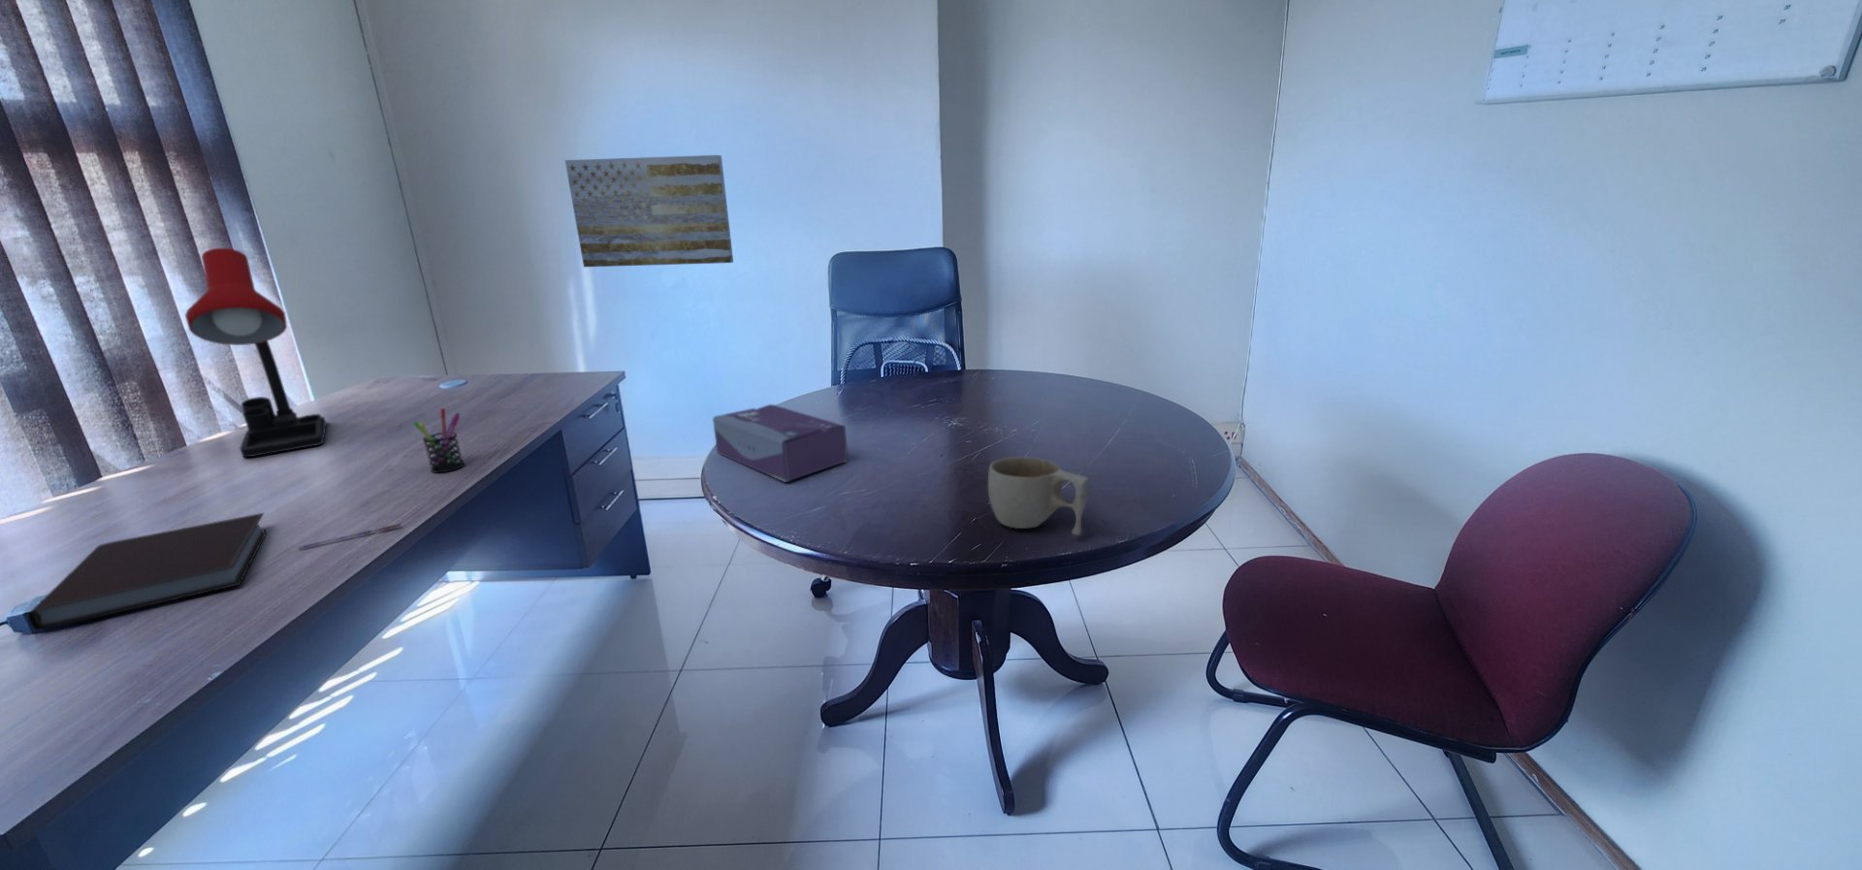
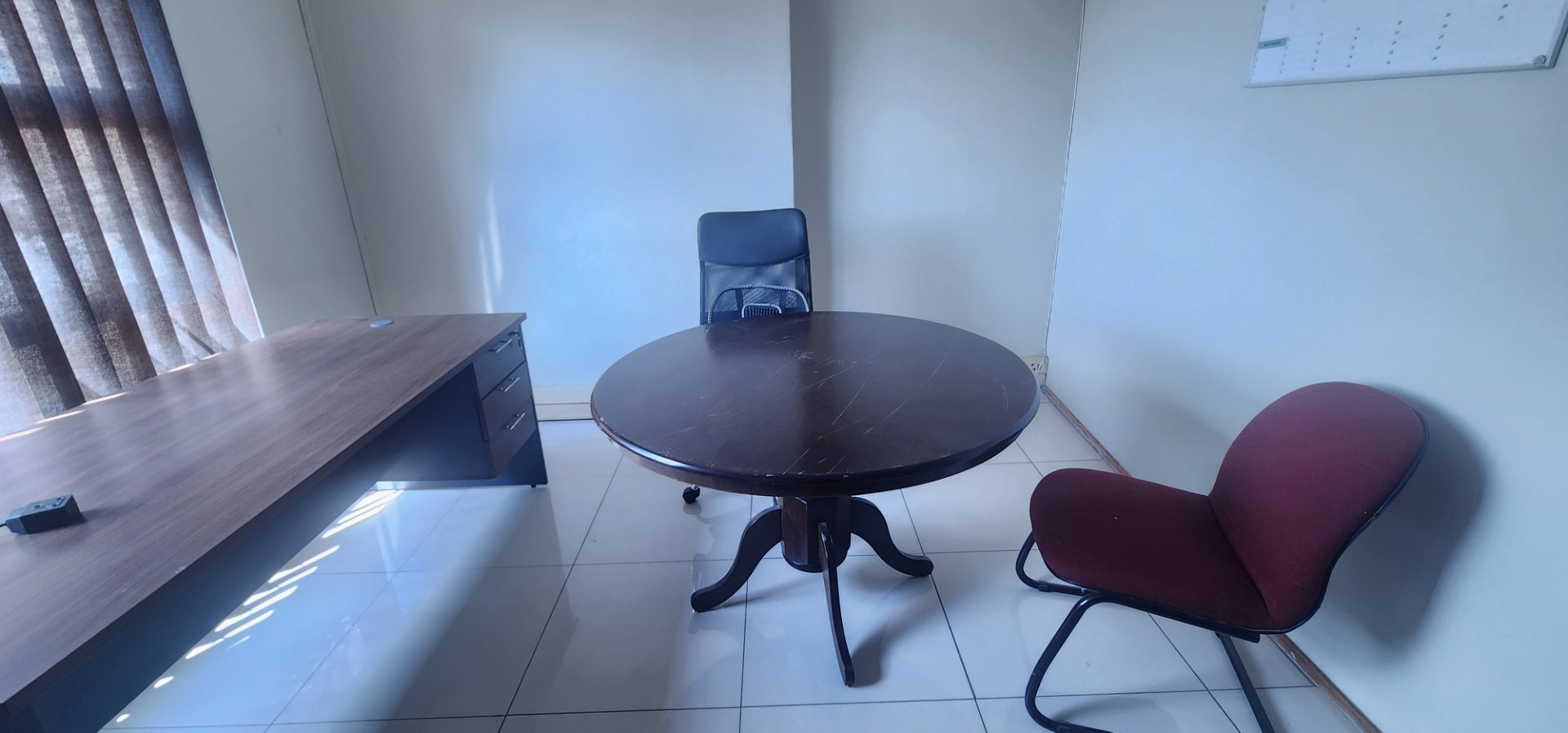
- notebook [27,512,267,630]
- wall art [564,154,734,268]
- tissue box [711,404,849,483]
- cup [987,456,1089,535]
- pen [297,522,403,551]
- pen holder [412,407,466,475]
- desk lamp [184,247,328,459]
